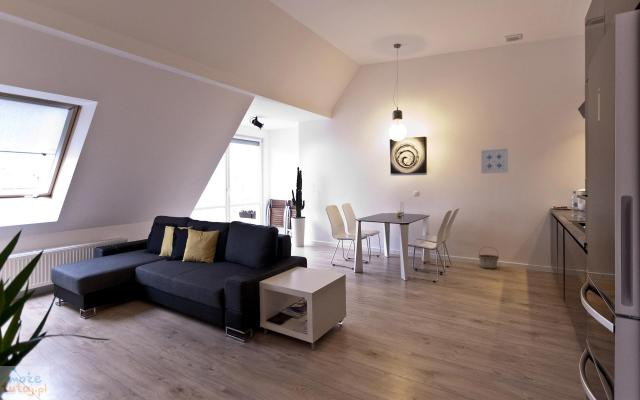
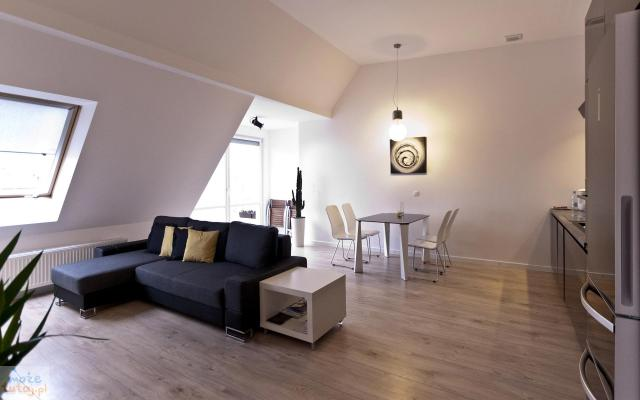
- wall art [480,147,509,175]
- basket [477,246,500,270]
